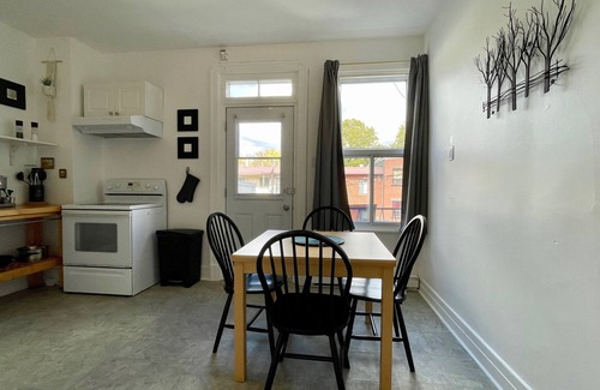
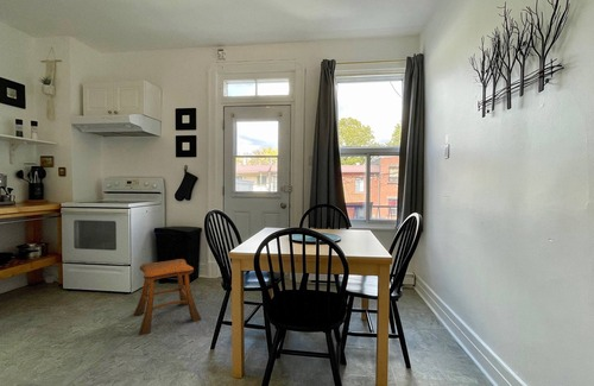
+ stool [133,258,202,337]
